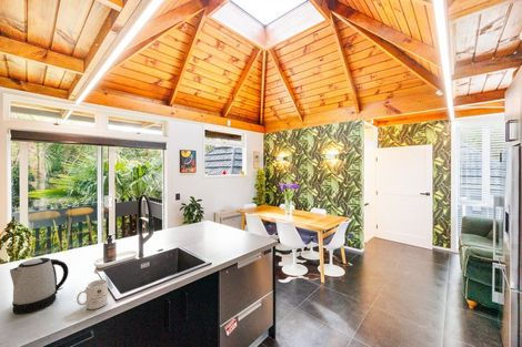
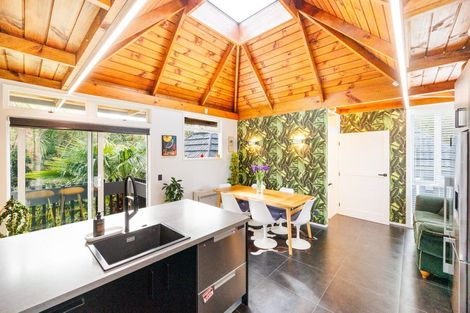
- mug [76,278,109,310]
- kettle [9,257,70,315]
